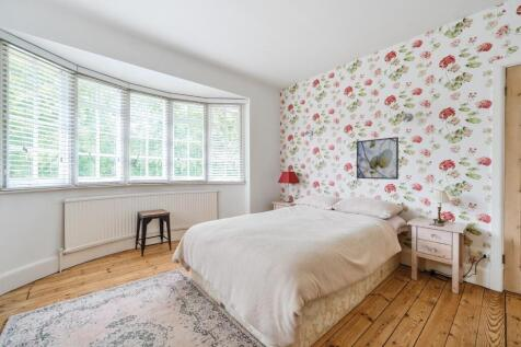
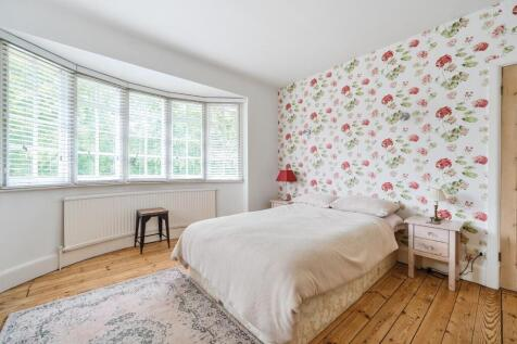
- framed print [356,136,400,181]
